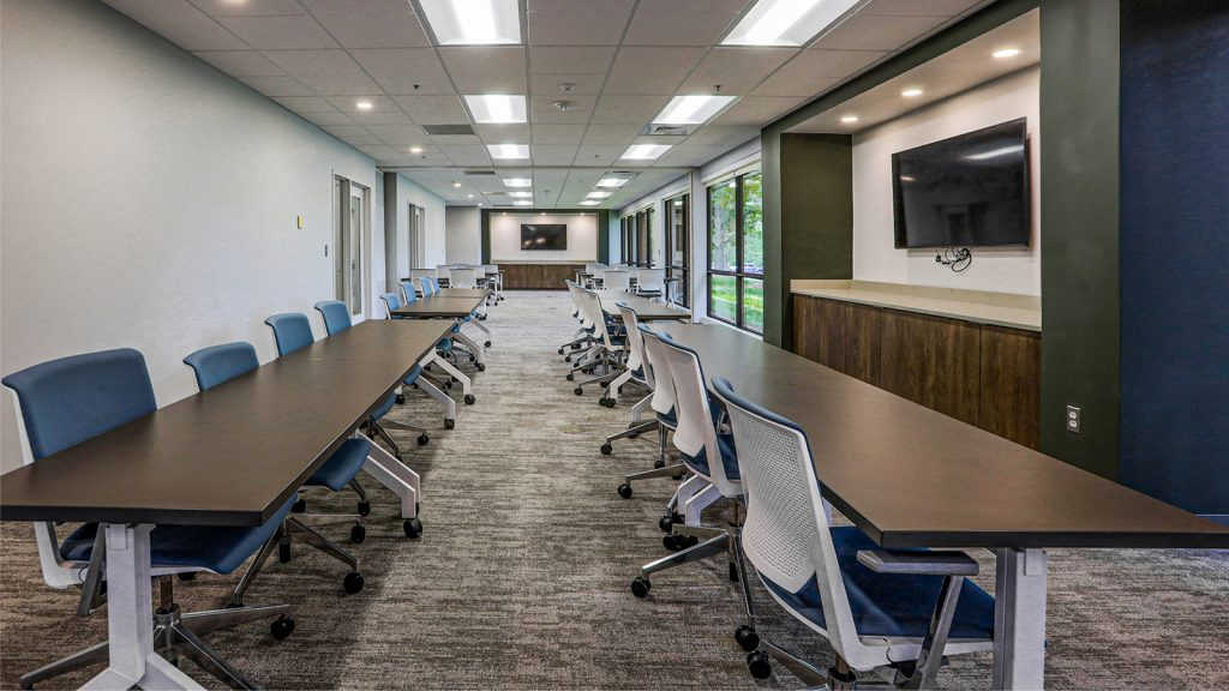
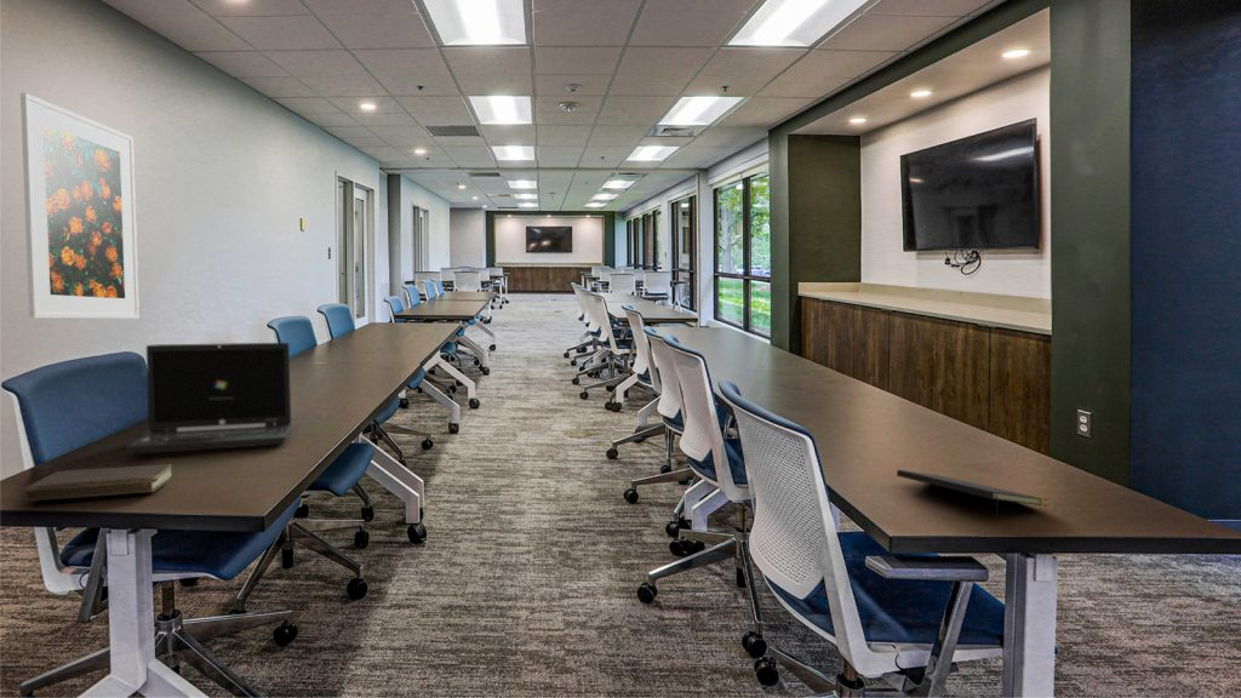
+ hardcover book [23,463,173,502]
+ notepad [896,469,1050,519]
+ laptop [125,342,292,456]
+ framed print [19,92,141,320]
